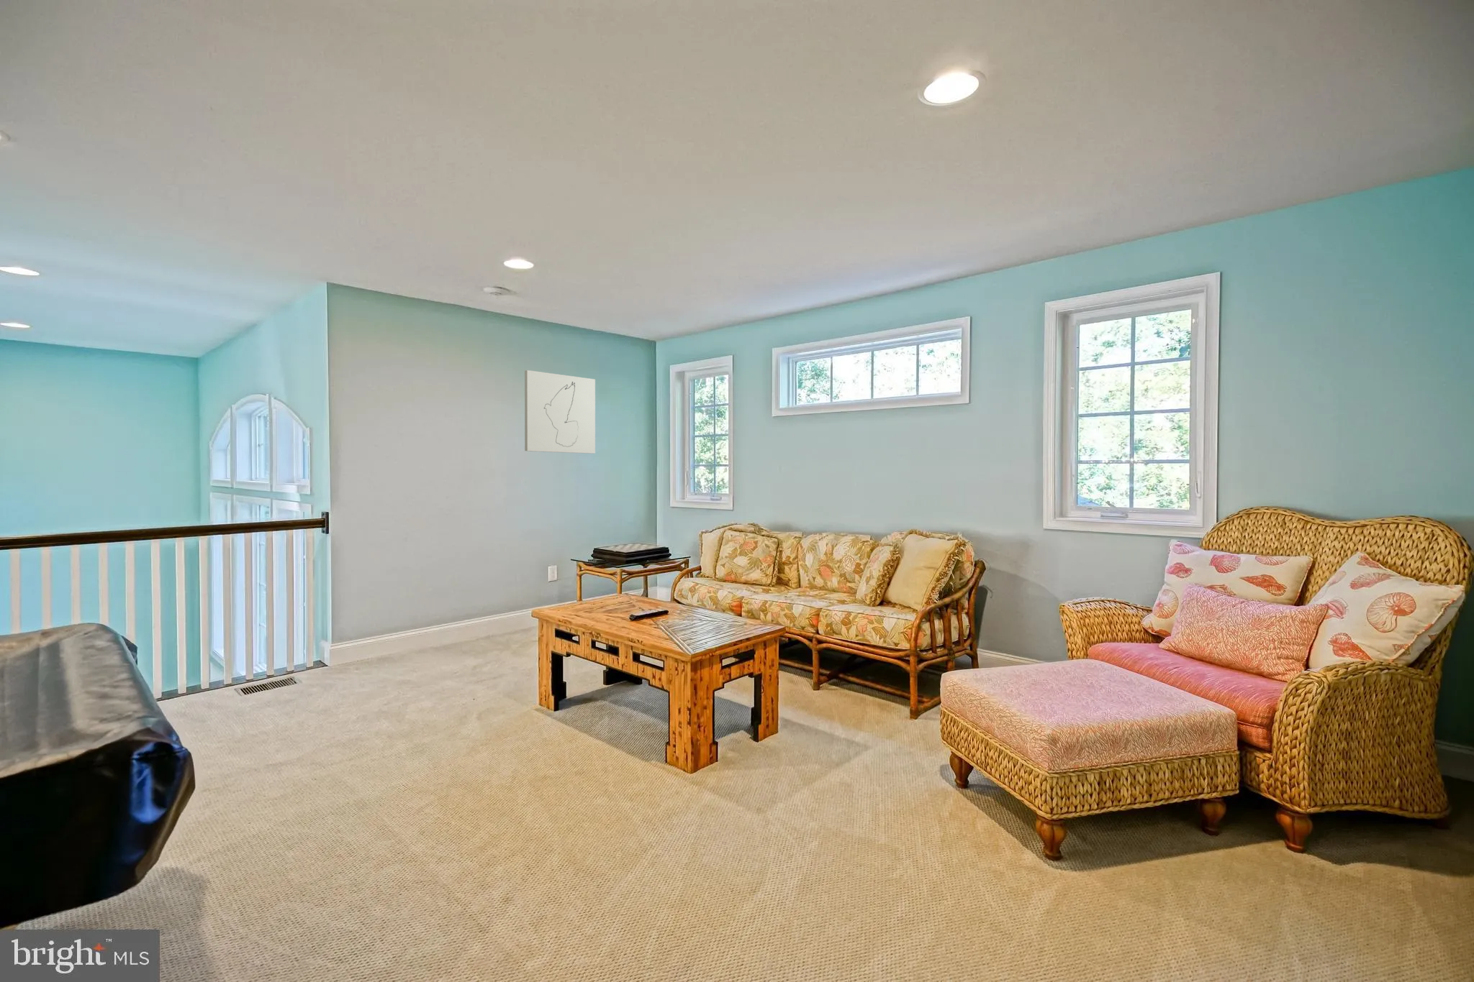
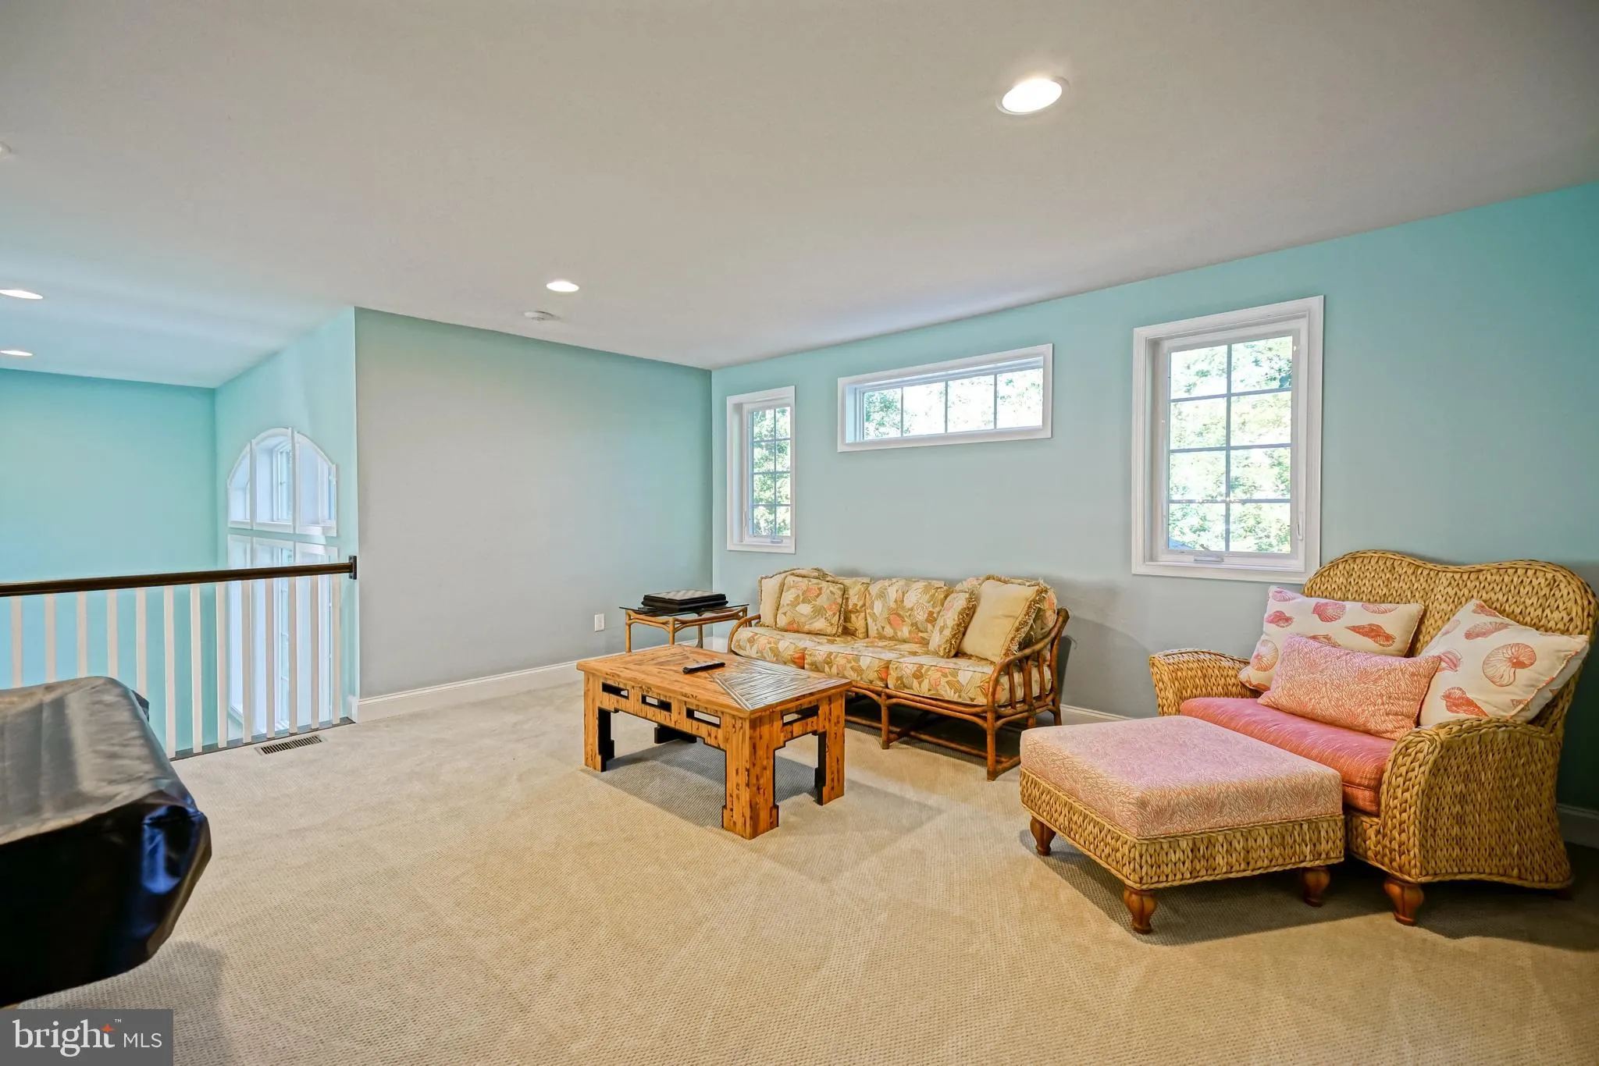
- wall art [524,369,596,455]
